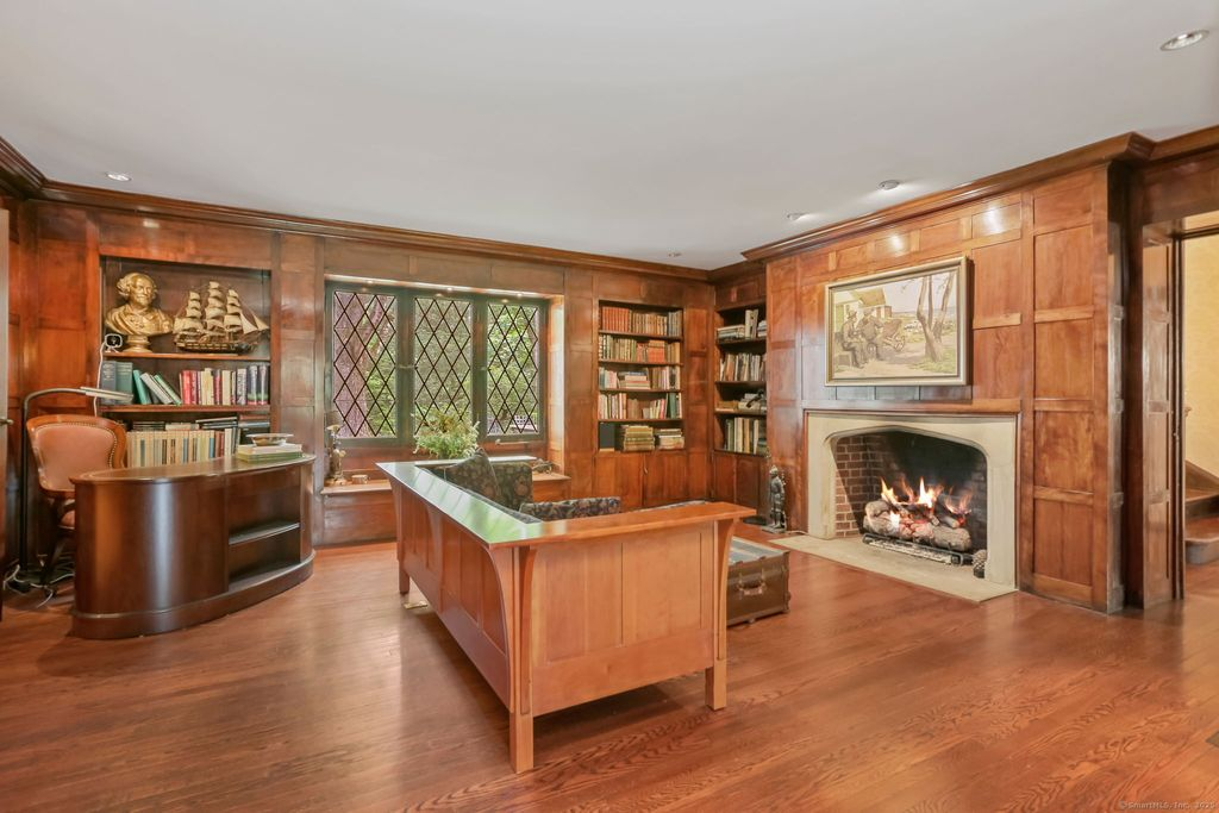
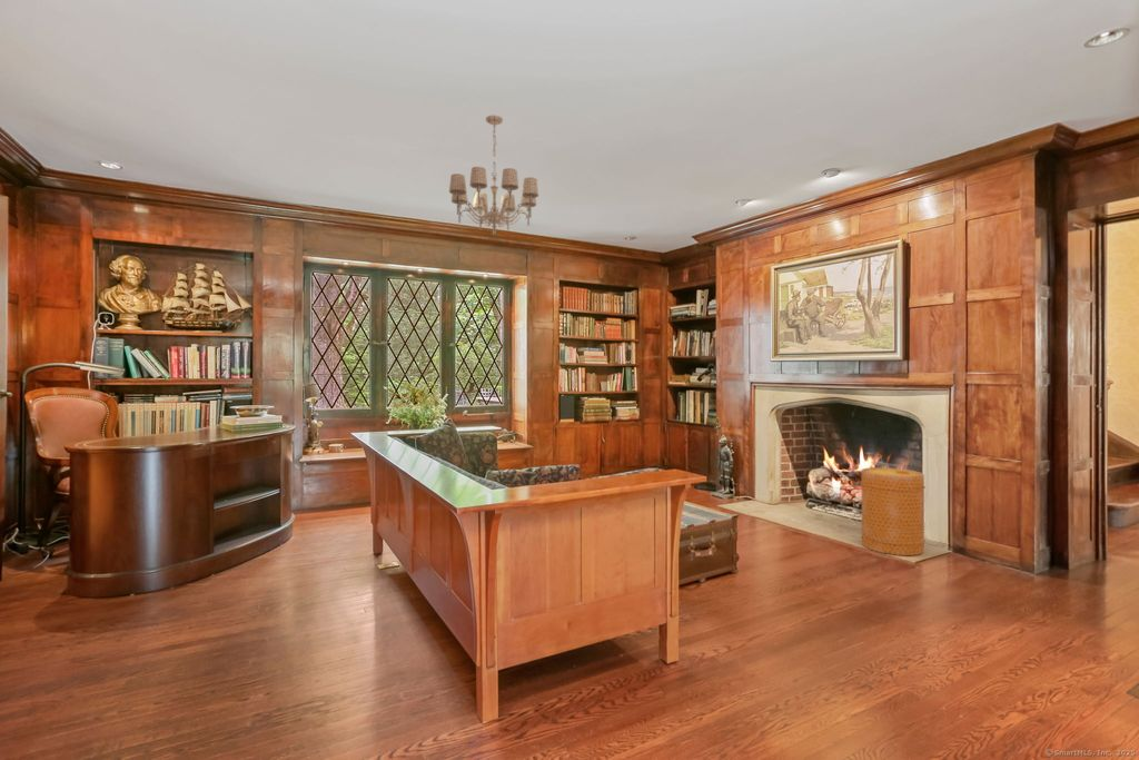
+ basket [860,466,927,556]
+ chandelier [448,115,539,236]
